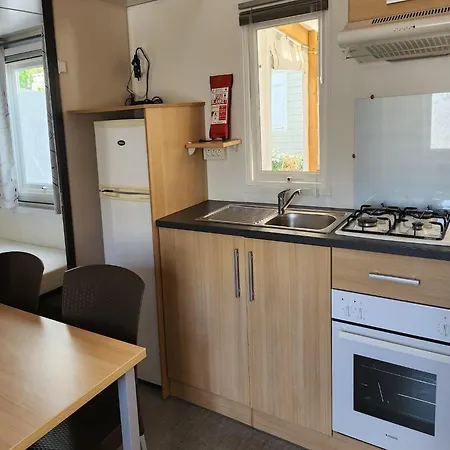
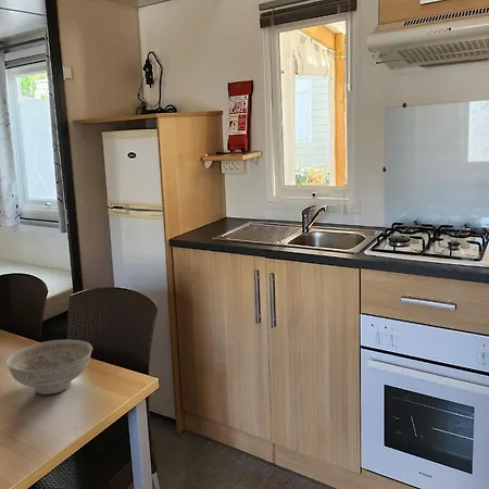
+ decorative bowl [5,339,93,396]
